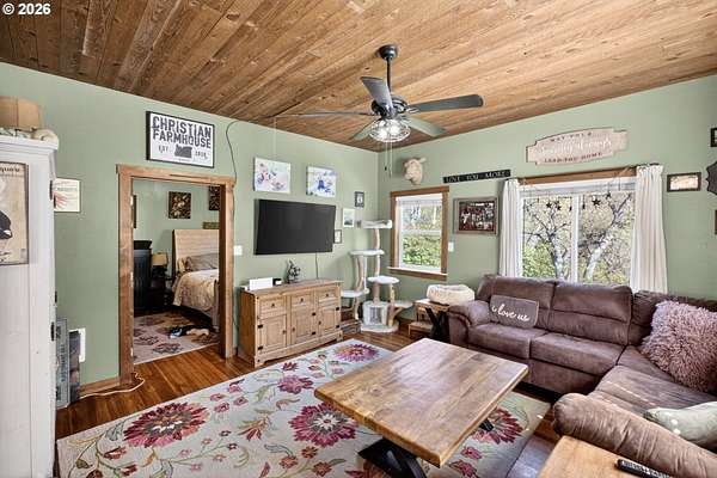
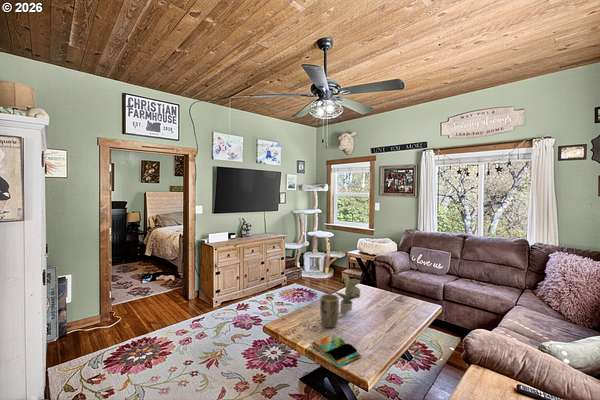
+ potted plant [333,273,361,315]
+ plant pot [319,293,340,329]
+ book [310,333,363,368]
